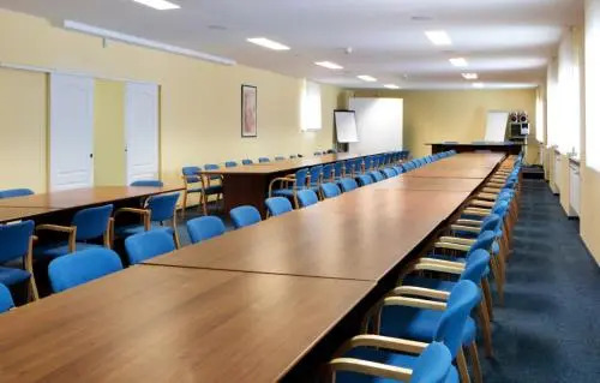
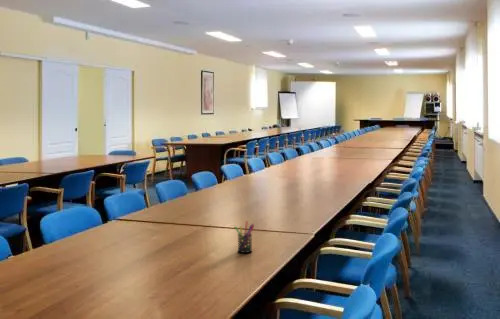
+ pen holder [234,220,255,254]
